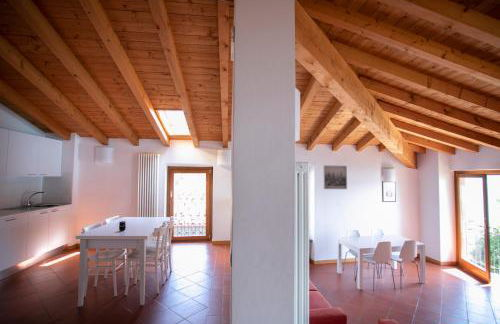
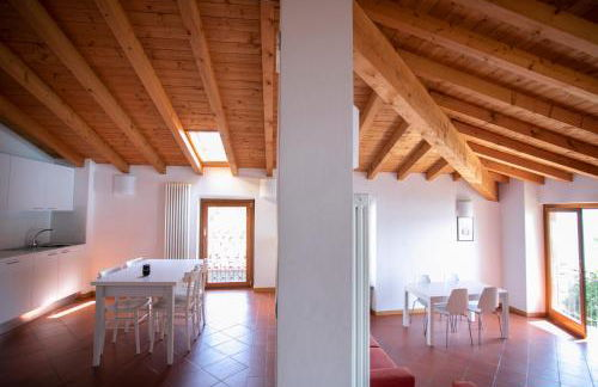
- wall art [322,165,348,190]
